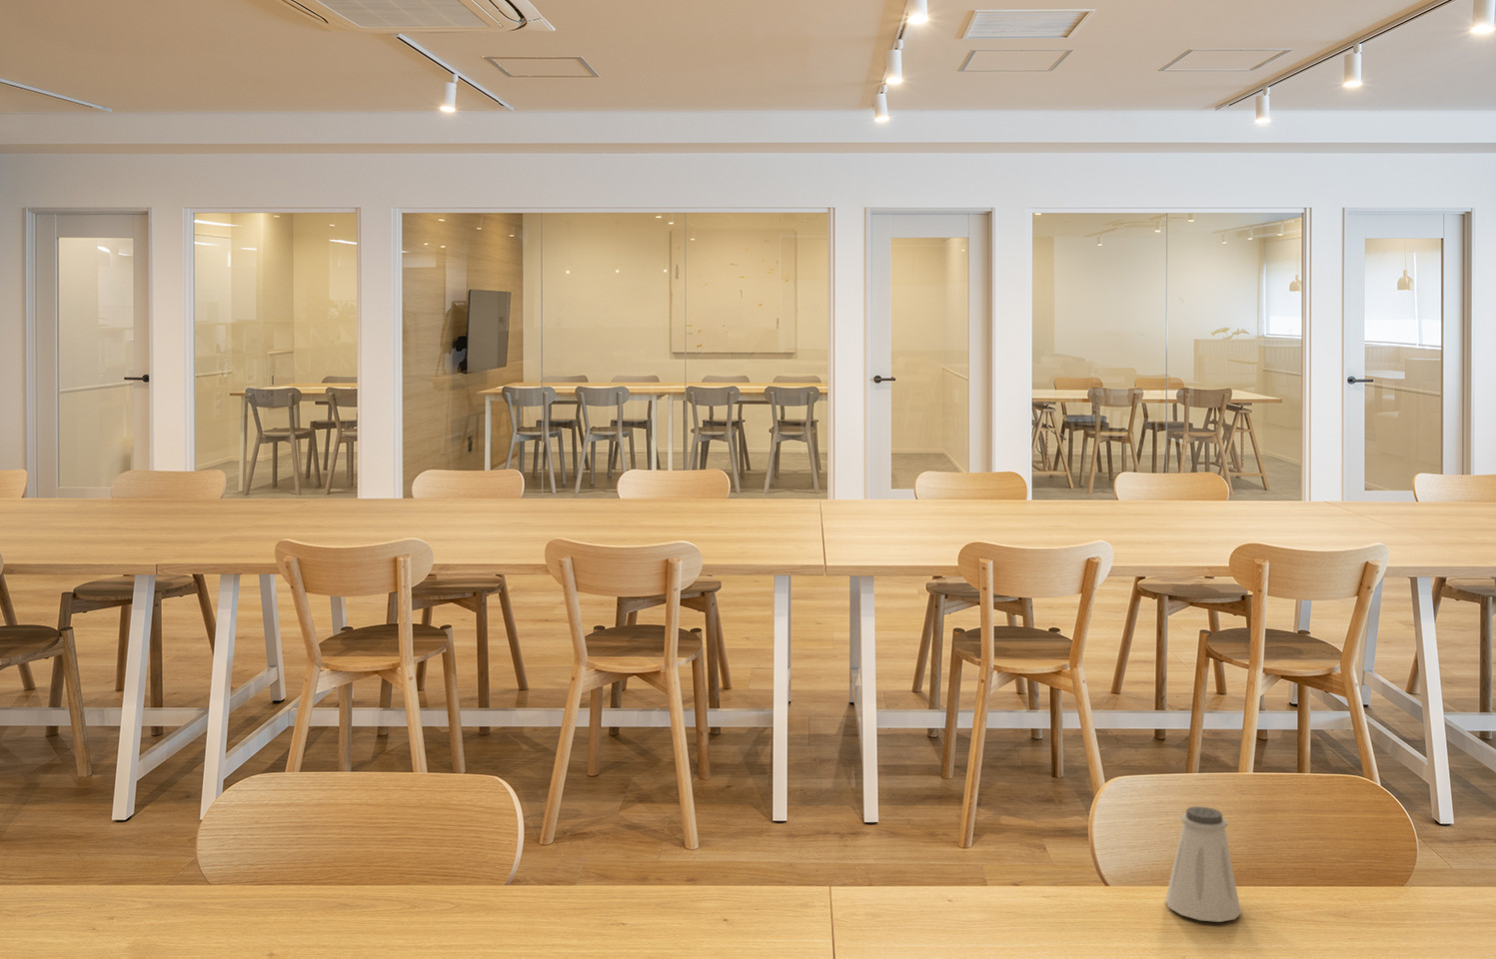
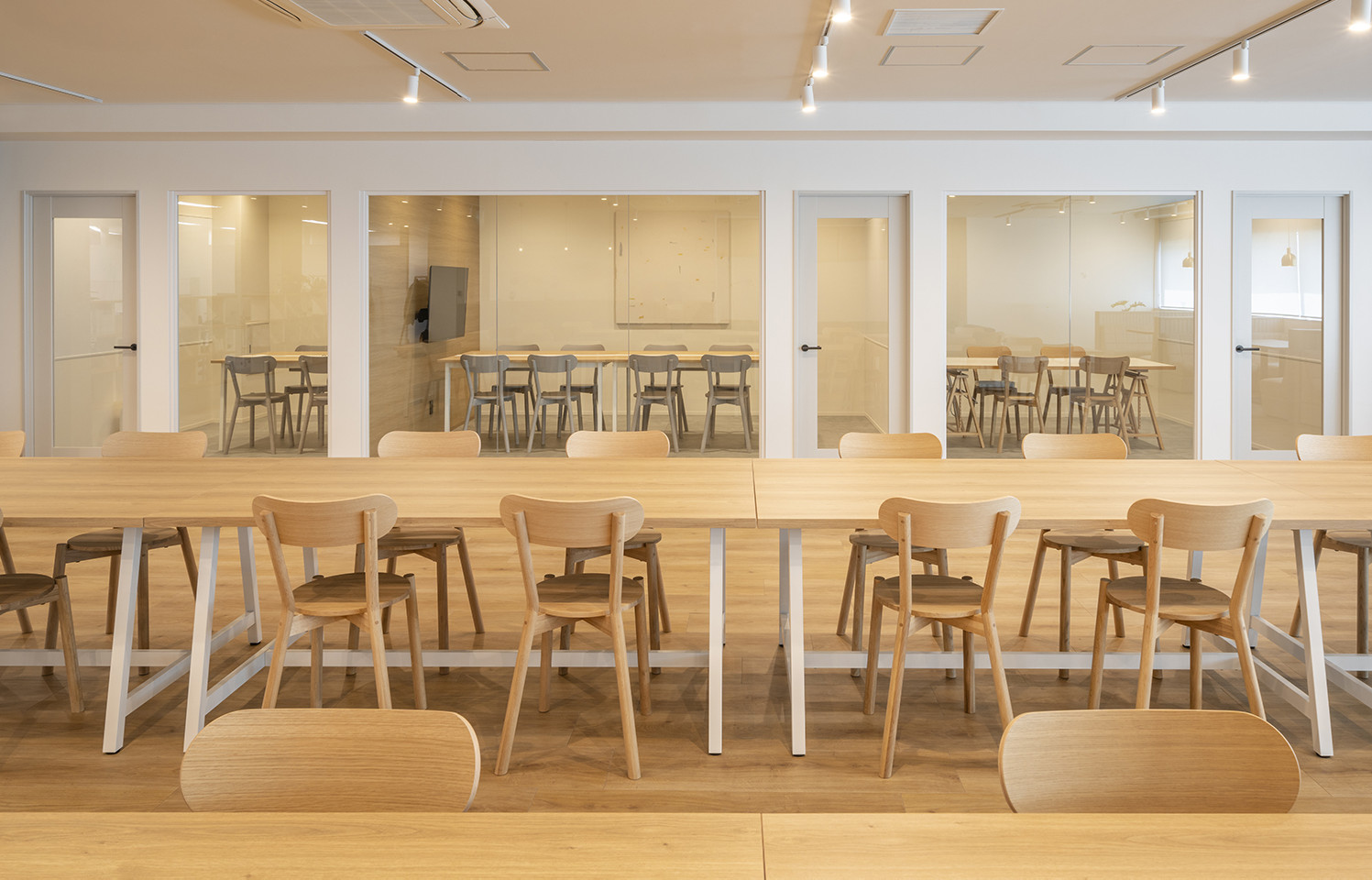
- saltshaker [1165,805,1242,923]
